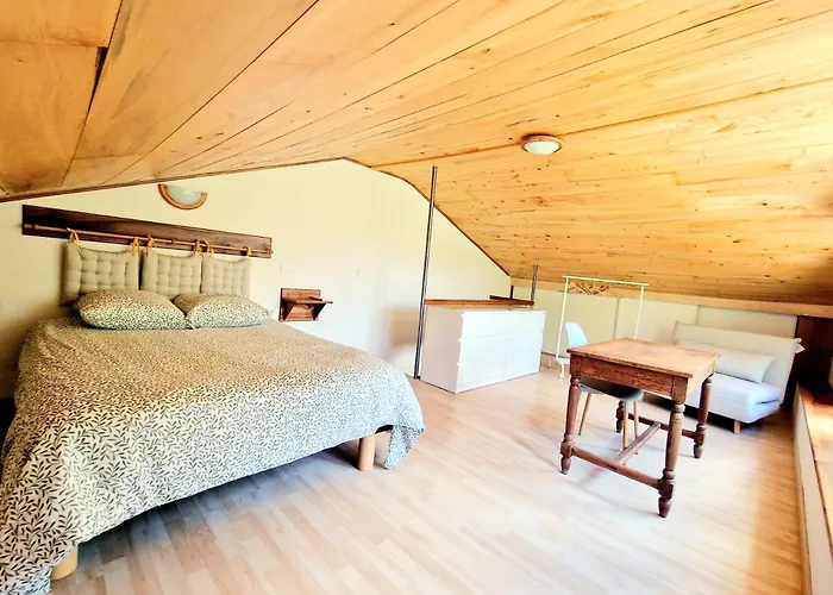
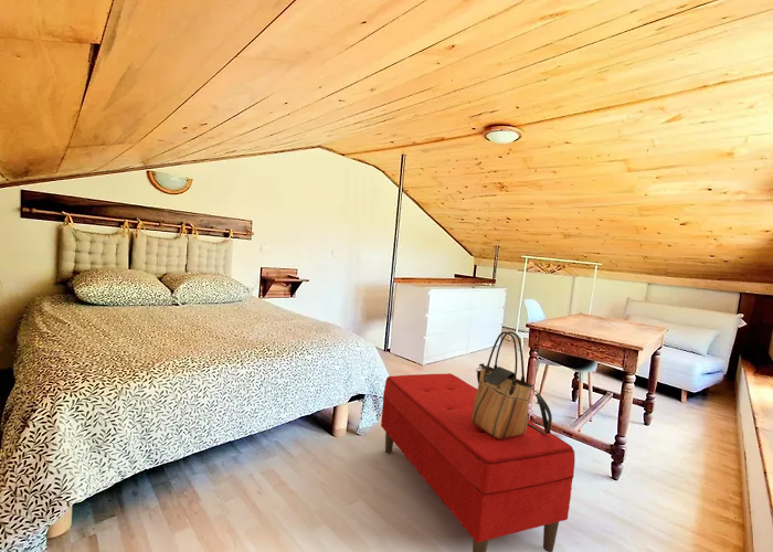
+ tote bag [472,330,553,439]
+ bench [380,372,576,552]
